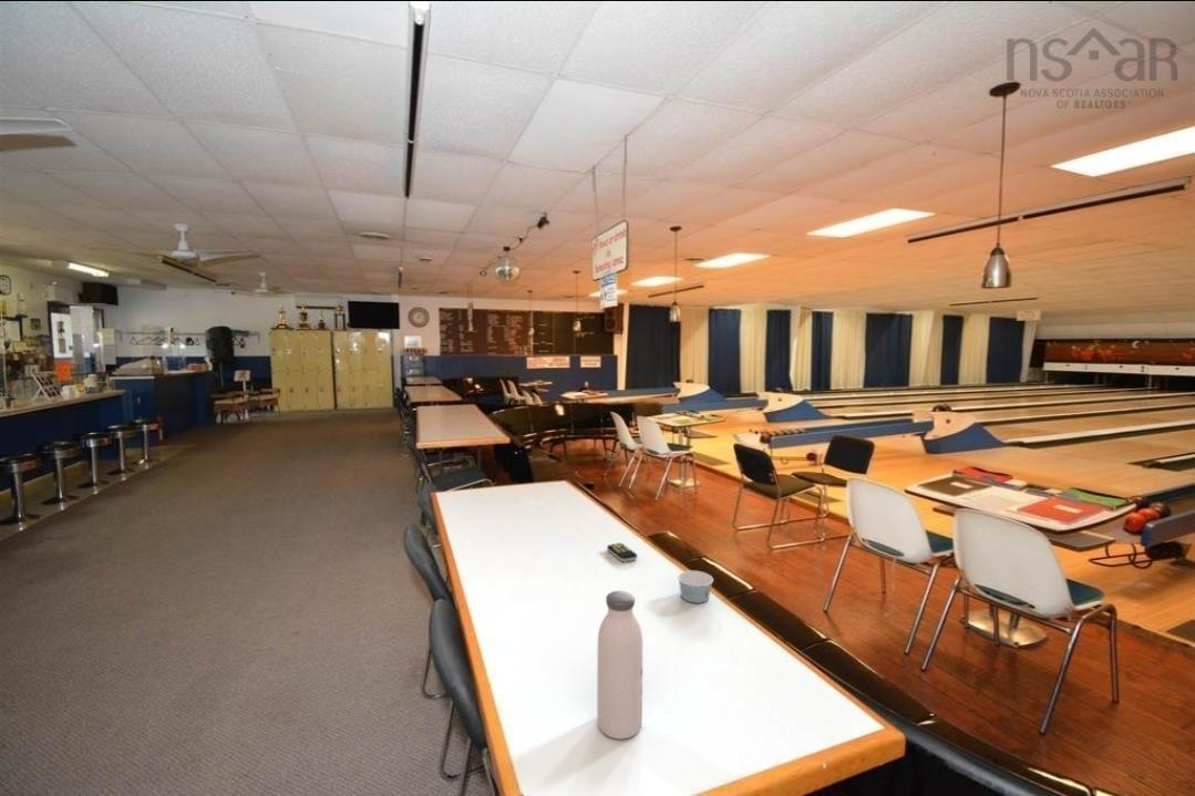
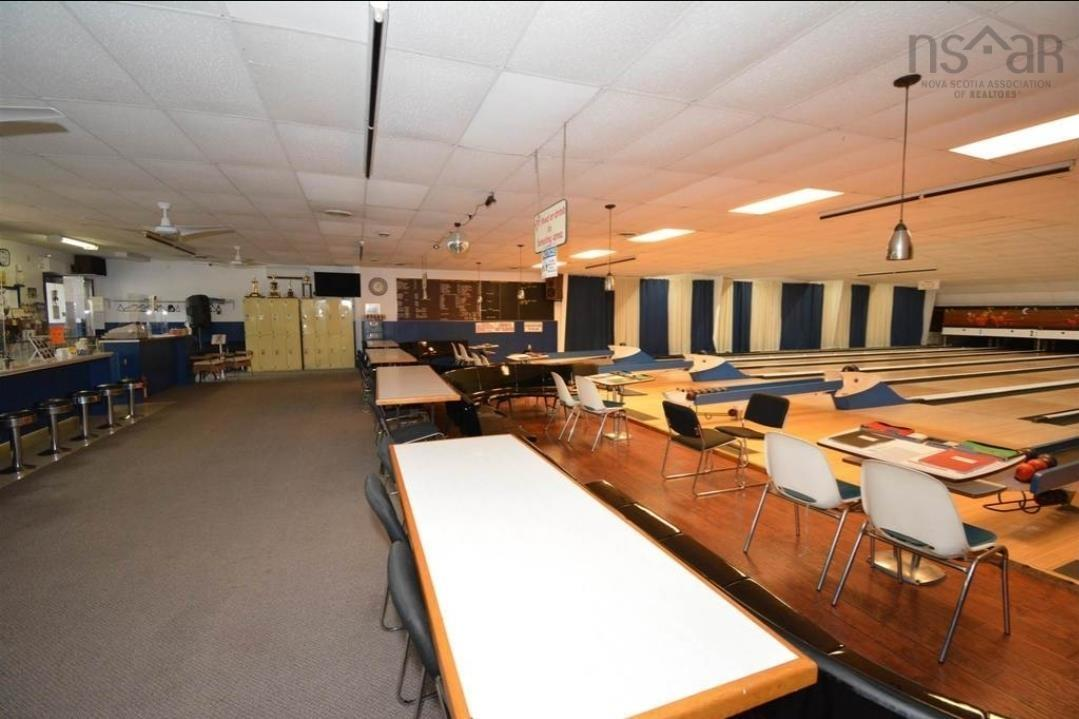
- paper cup [677,570,714,604]
- remote control [606,541,638,562]
- water bottle [596,590,643,741]
